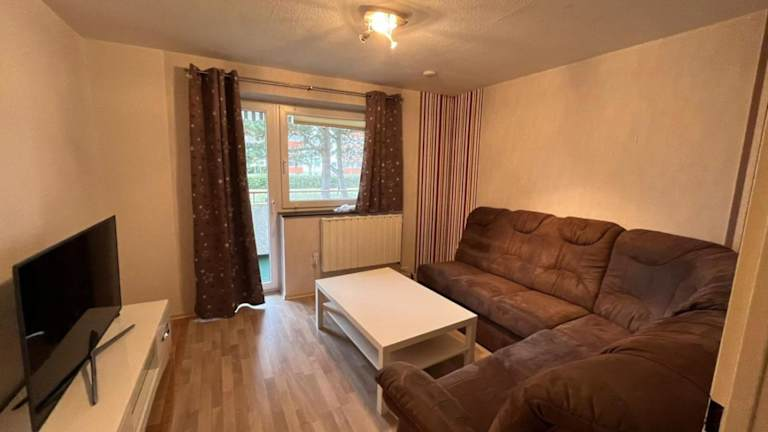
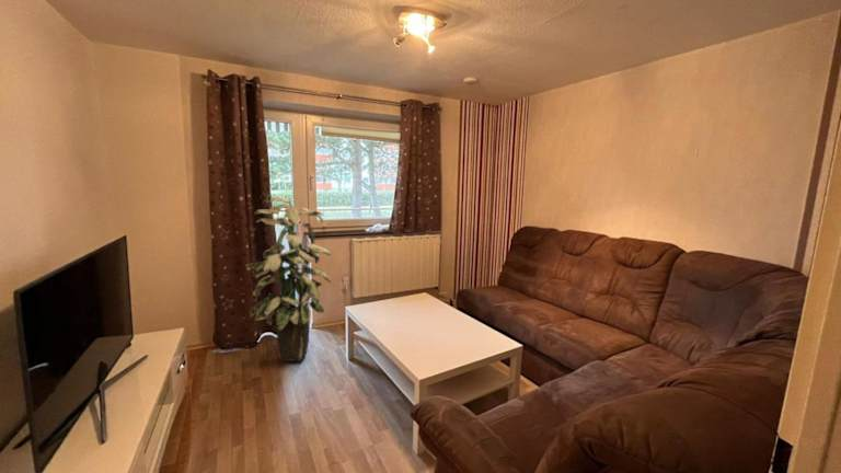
+ indoor plant [244,196,332,362]
